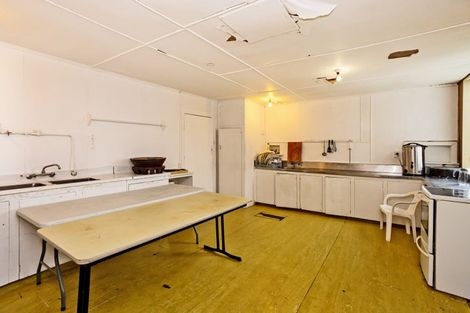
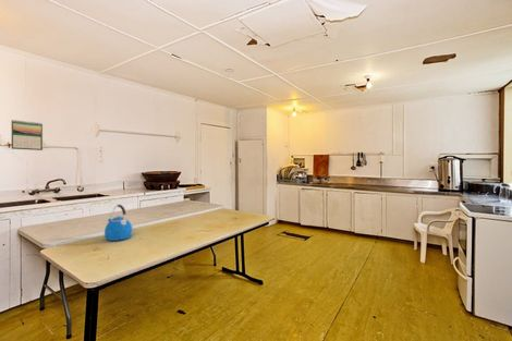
+ calendar [11,119,44,151]
+ kettle [103,204,133,242]
